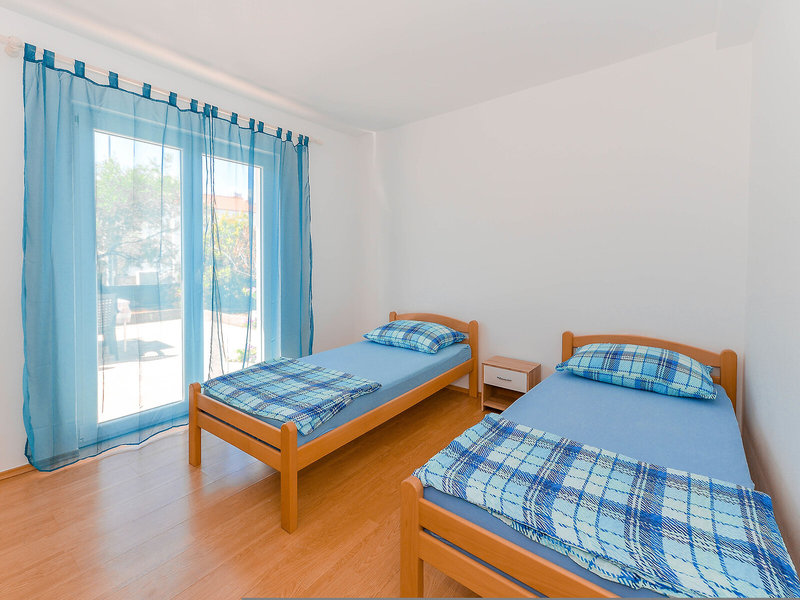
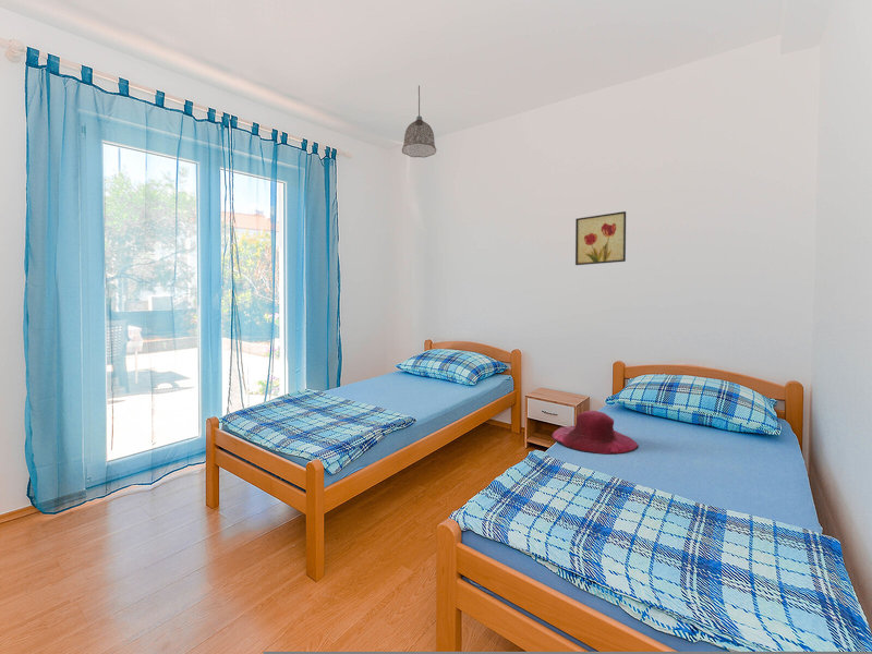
+ pendant lamp [401,85,437,158]
+ hat [550,410,640,455]
+ wall art [574,210,627,266]
